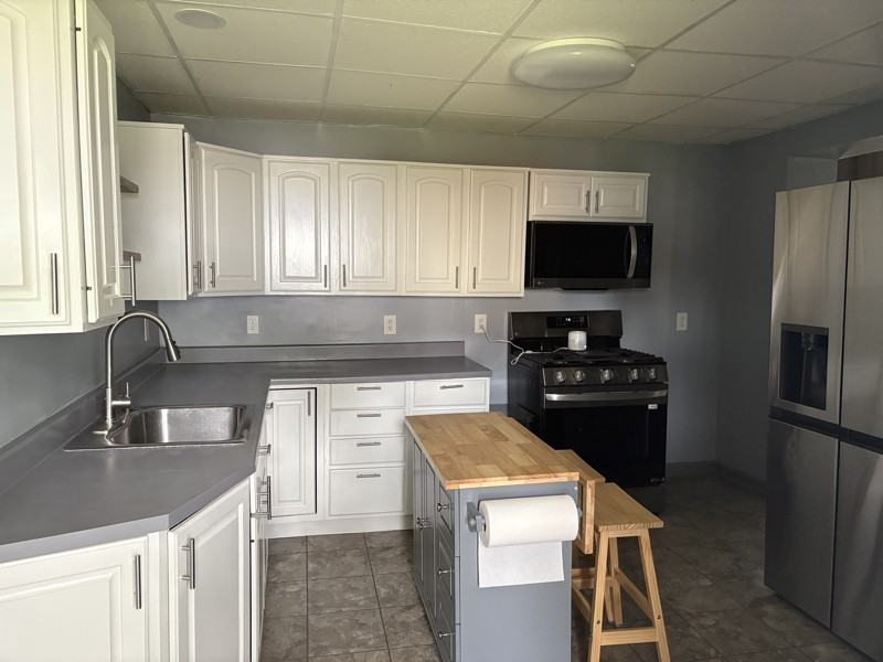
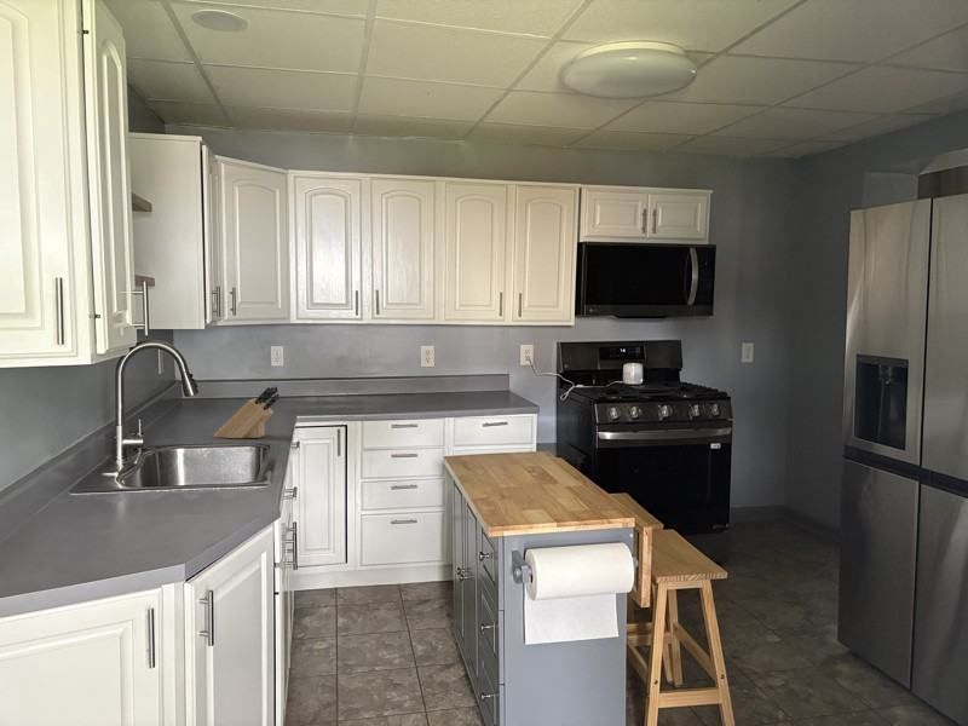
+ knife block [213,385,281,439]
